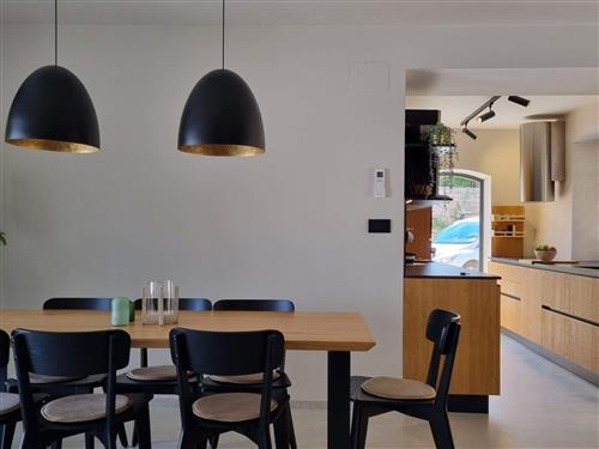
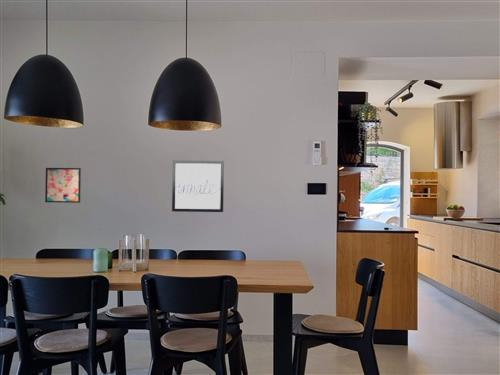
+ wall art [44,167,82,204]
+ wall art [171,159,225,213]
